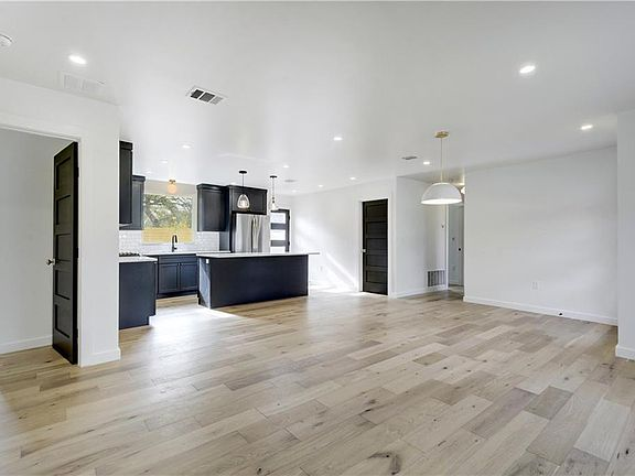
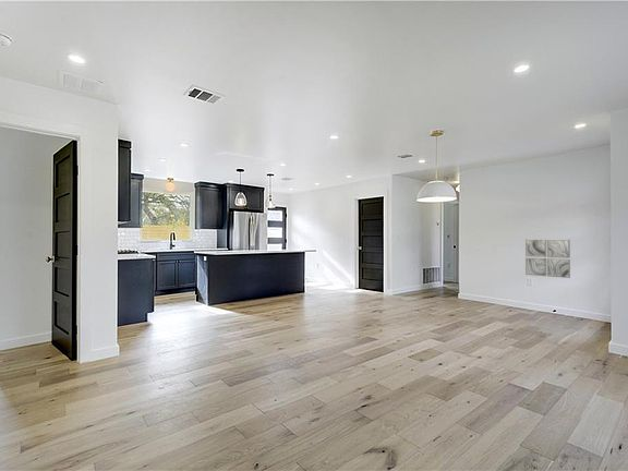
+ wall art [524,238,571,279]
